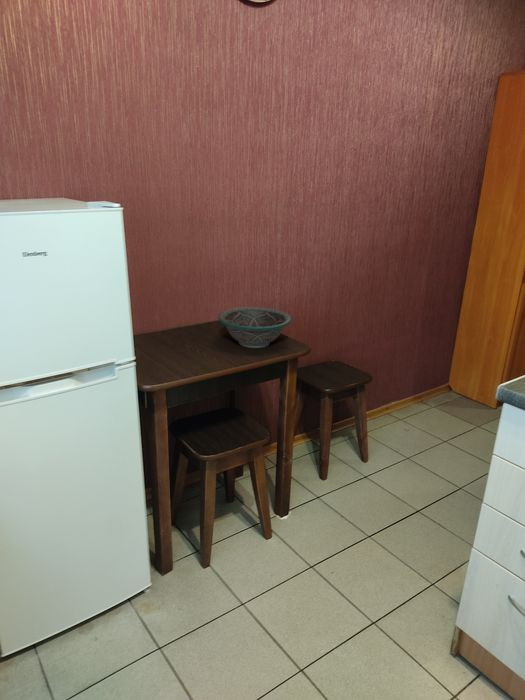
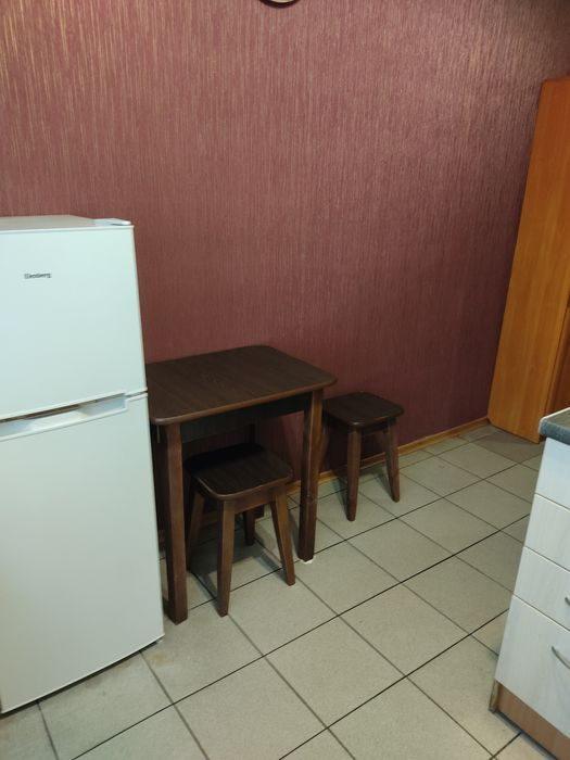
- bowl [217,306,293,349]
